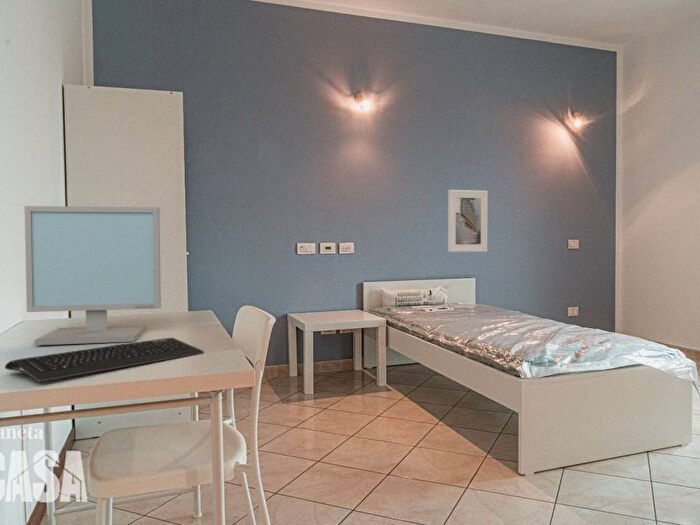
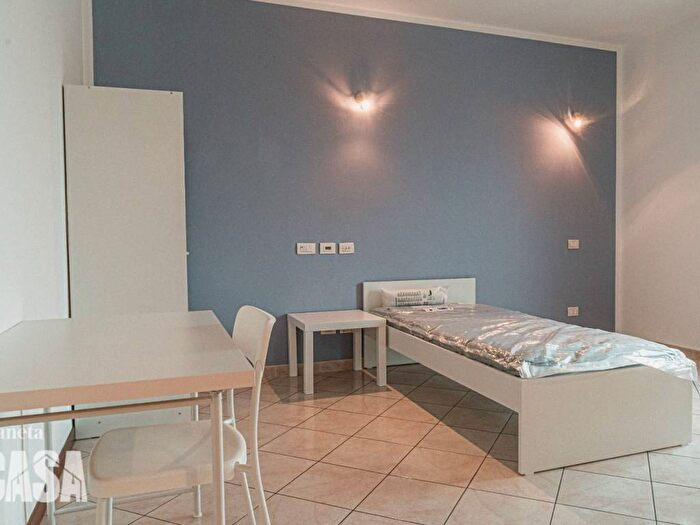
- computer monitor [24,205,162,346]
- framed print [447,189,489,253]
- keyboard [4,337,205,383]
